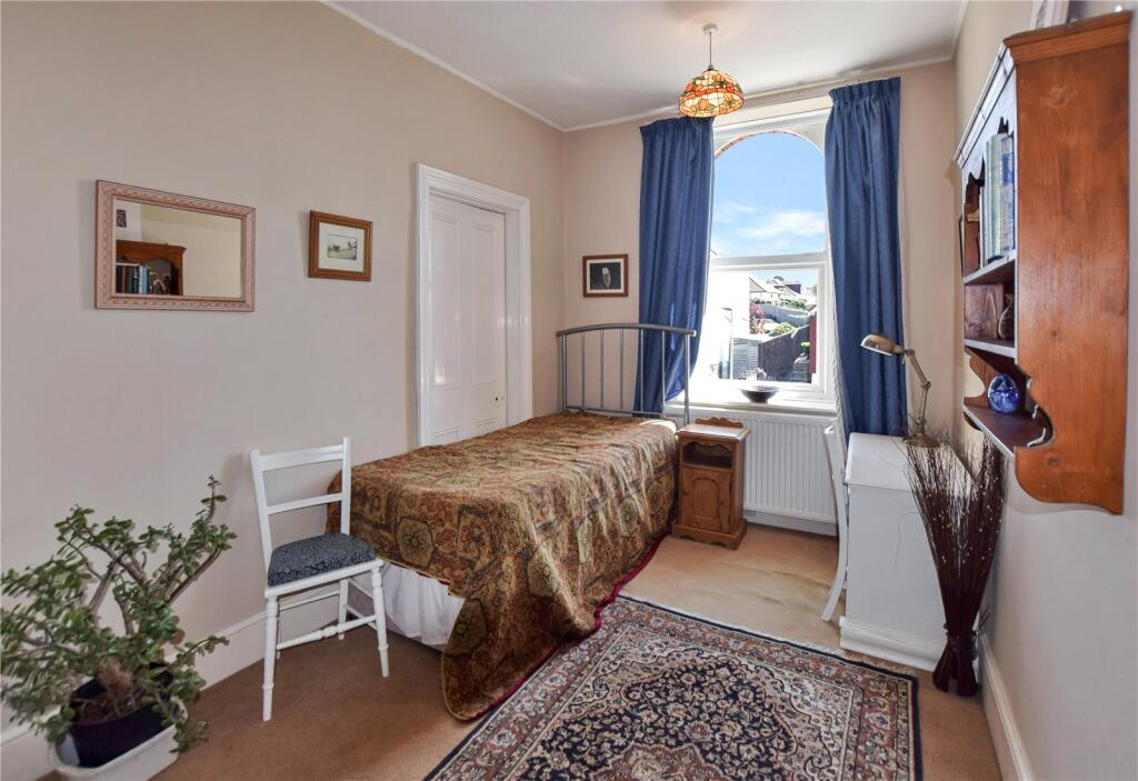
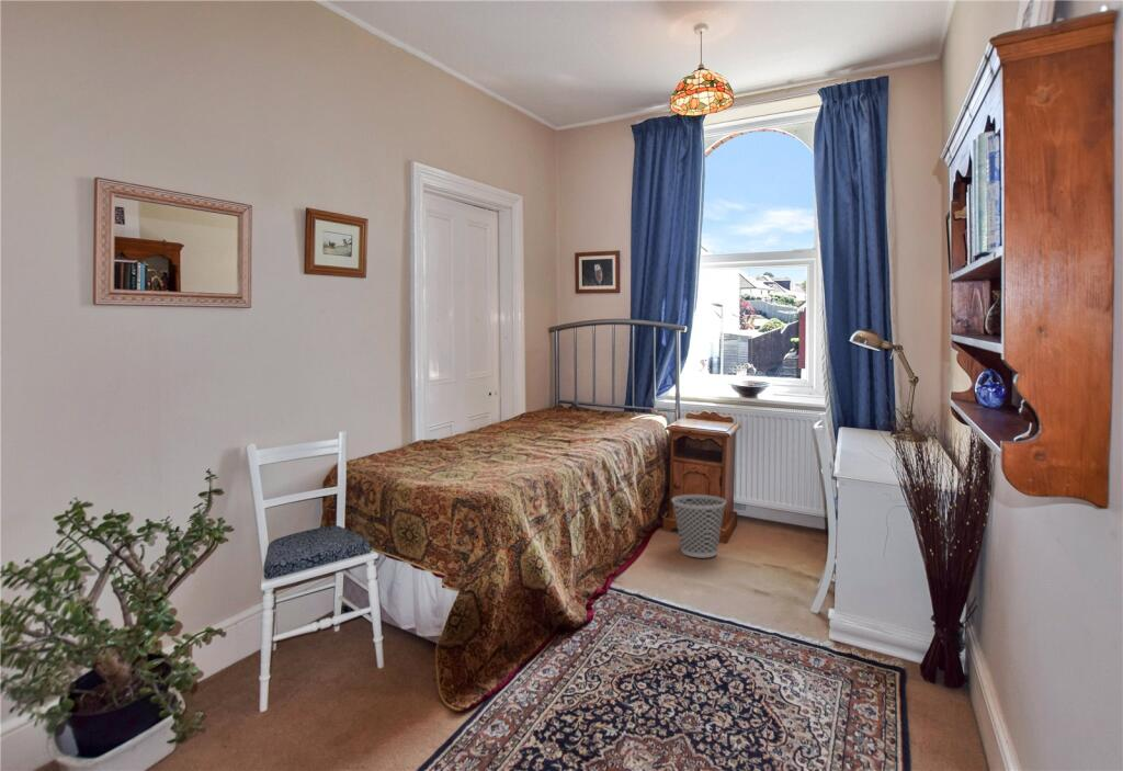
+ wastebasket [670,494,727,558]
